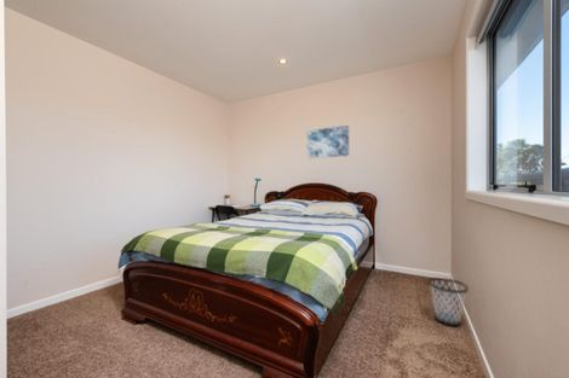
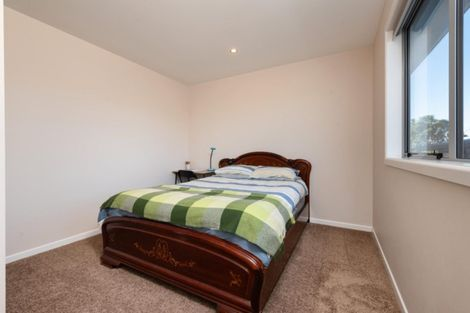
- wastebasket [427,277,470,327]
- wall art [305,124,350,159]
